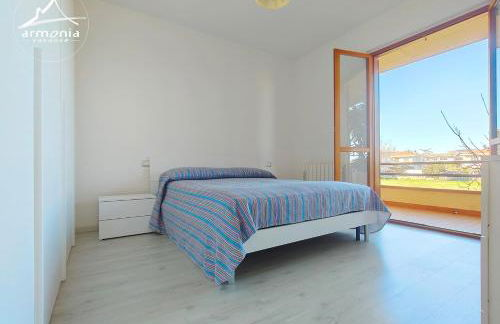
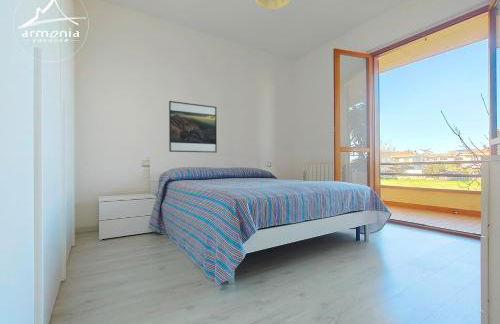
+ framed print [168,100,218,154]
